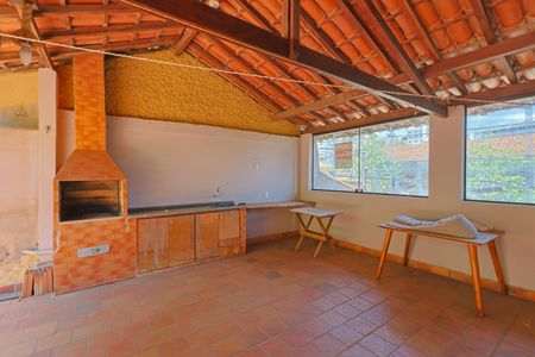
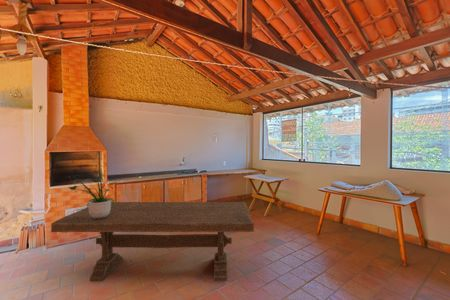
+ potted plant [67,166,117,219]
+ dining table [50,201,255,282]
